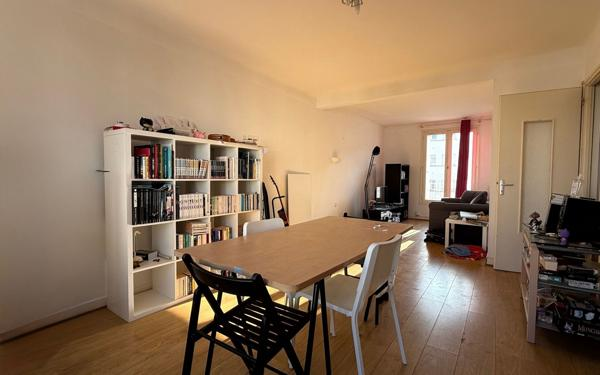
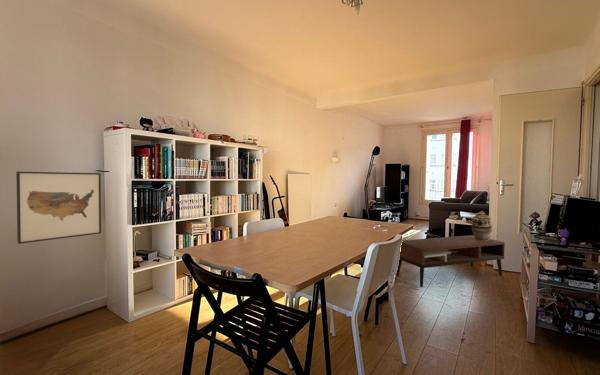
+ decorative urn [471,210,493,240]
+ coffee table [395,234,506,288]
+ wall art [15,171,102,245]
